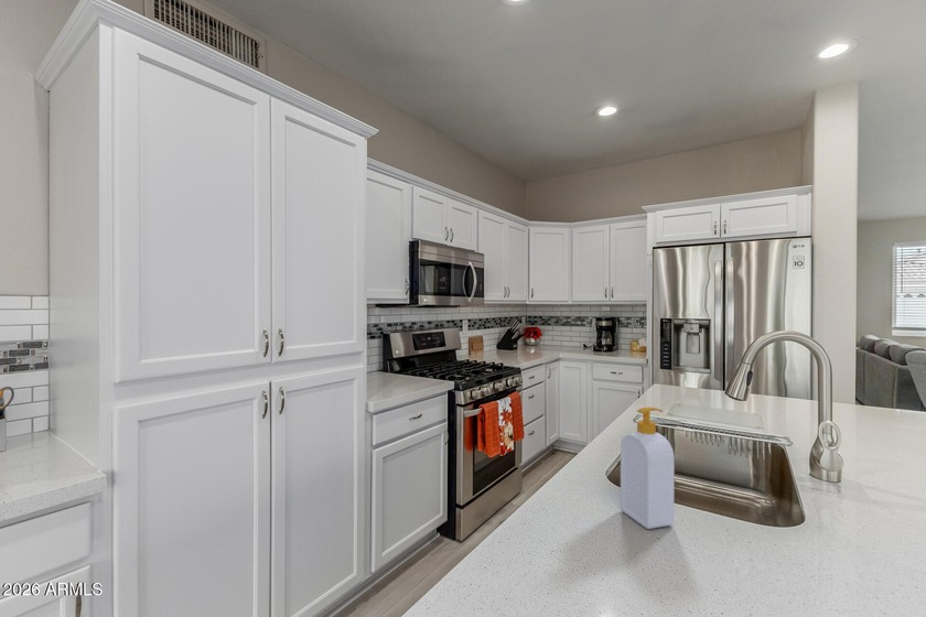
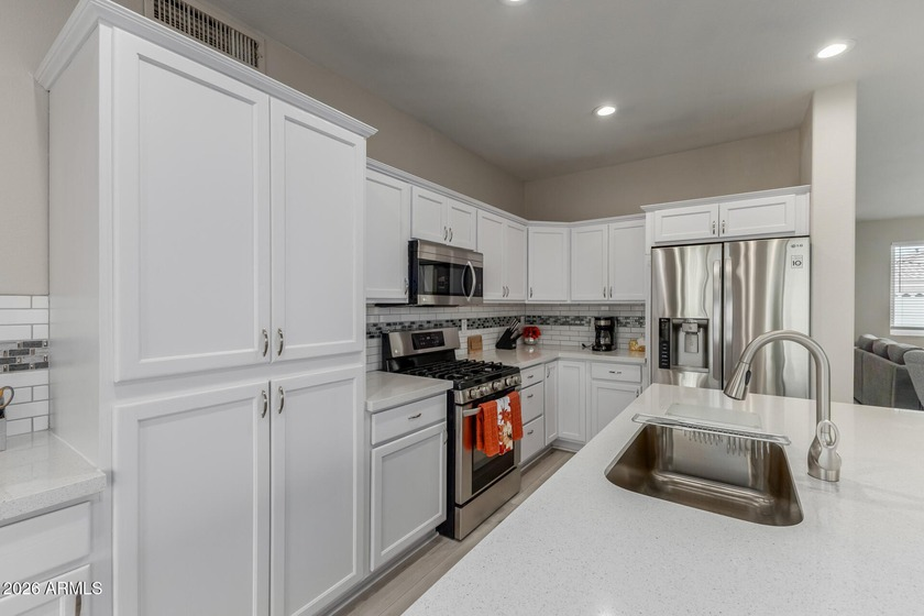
- soap bottle [620,407,676,530]
